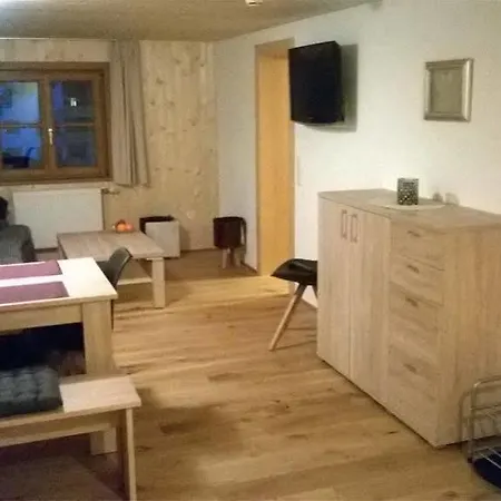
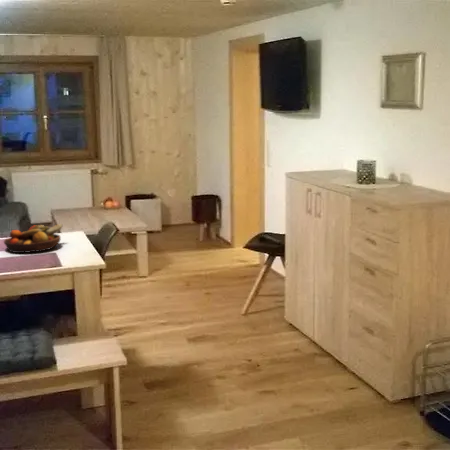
+ fruit bowl [3,223,64,254]
